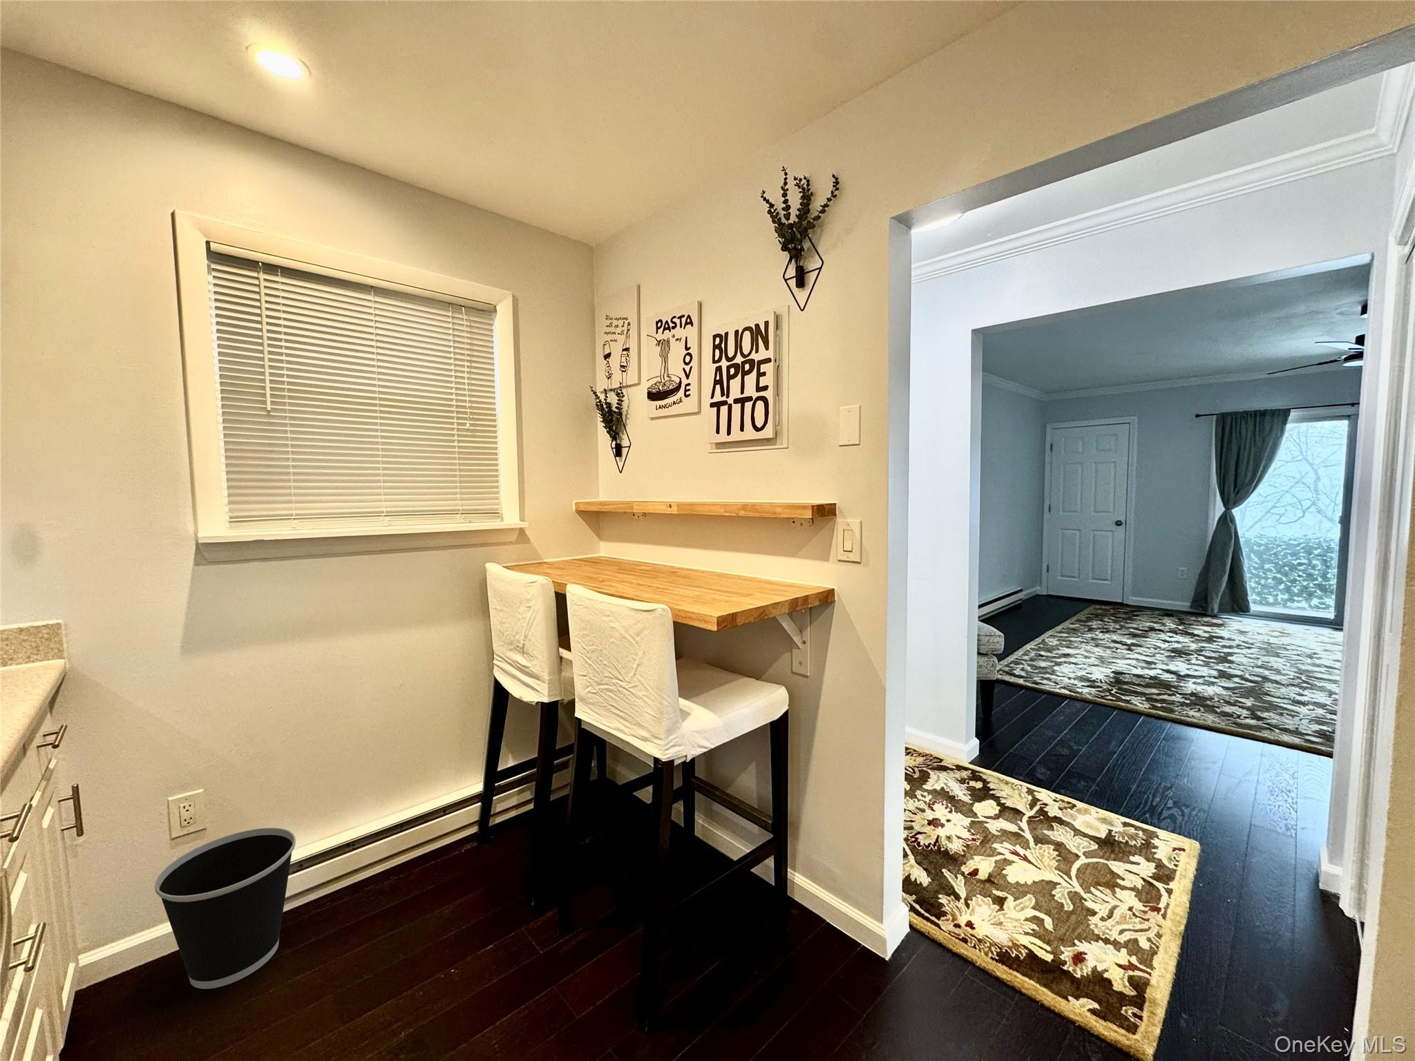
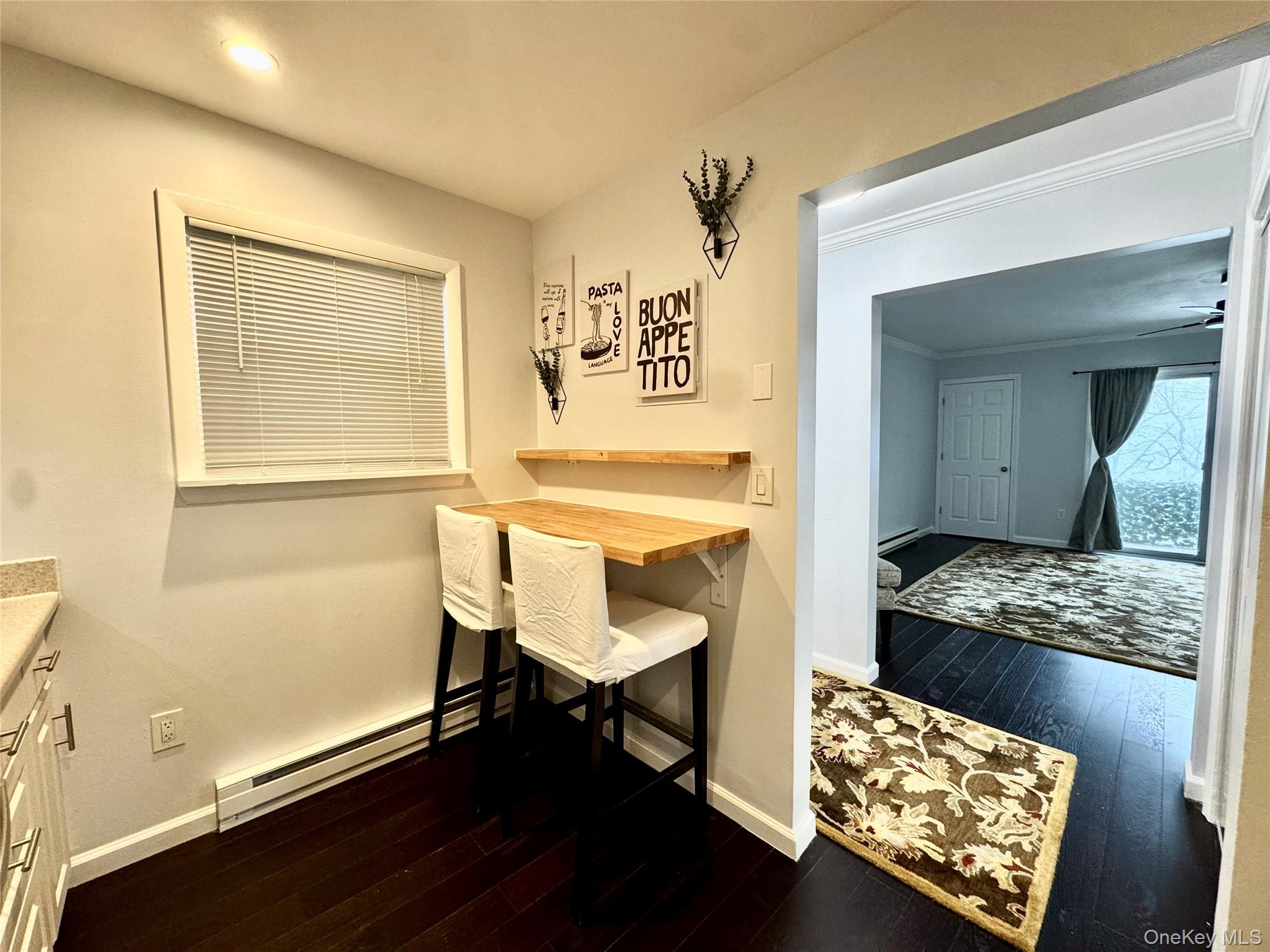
- wastebasket [154,827,296,990]
